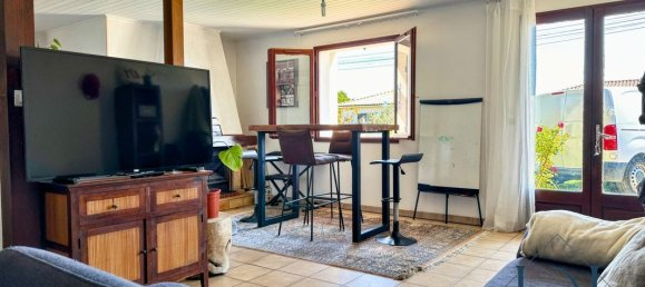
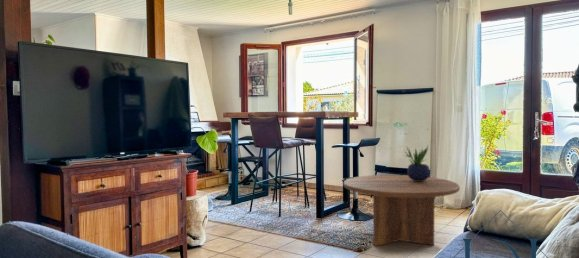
+ coffee table [342,174,461,247]
+ potted plant [403,145,431,181]
